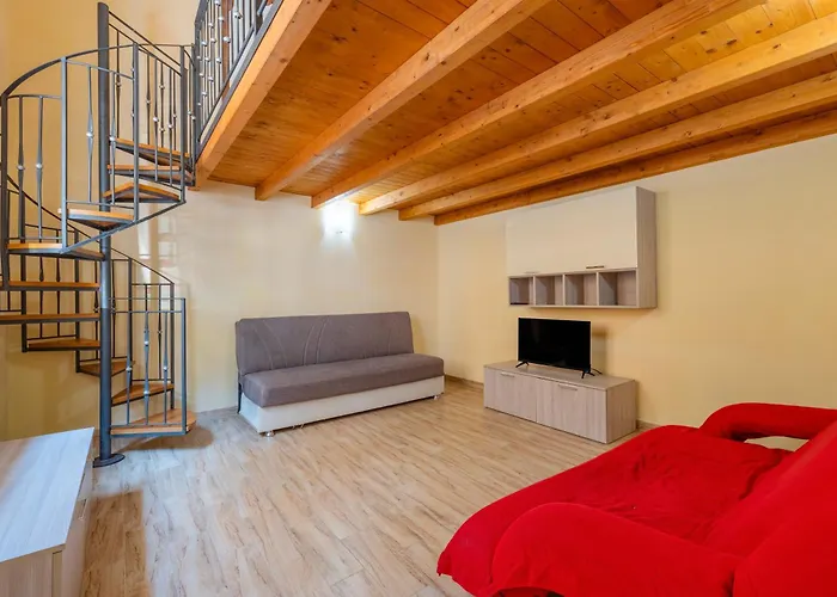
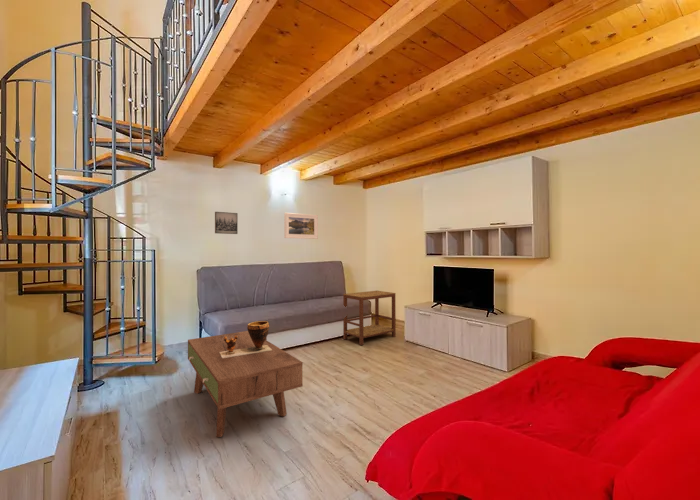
+ side table [342,290,397,346]
+ coffee table [187,330,304,438]
+ wall art [214,211,239,235]
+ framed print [284,212,319,240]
+ clay pot [219,320,272,358]
